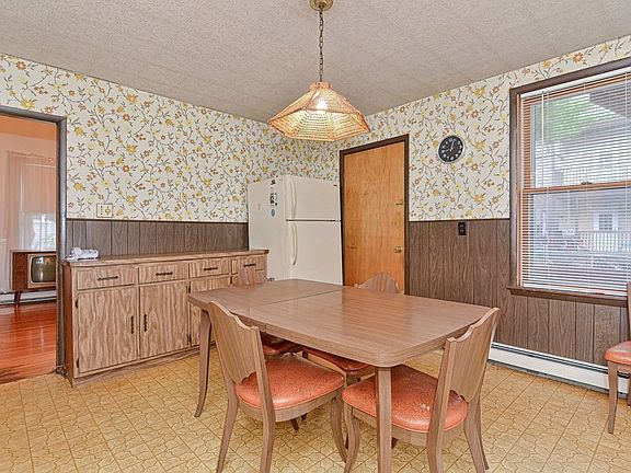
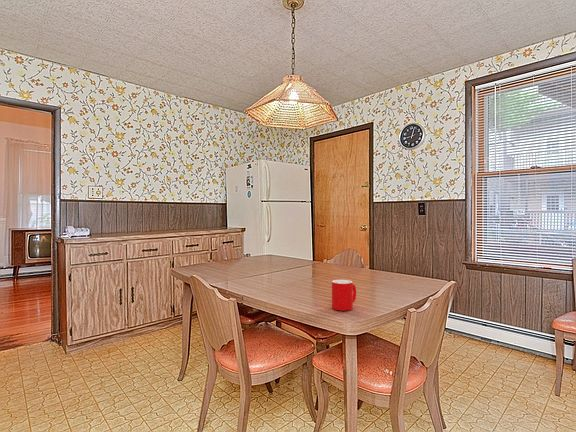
+ cup [331,279,357,312]
